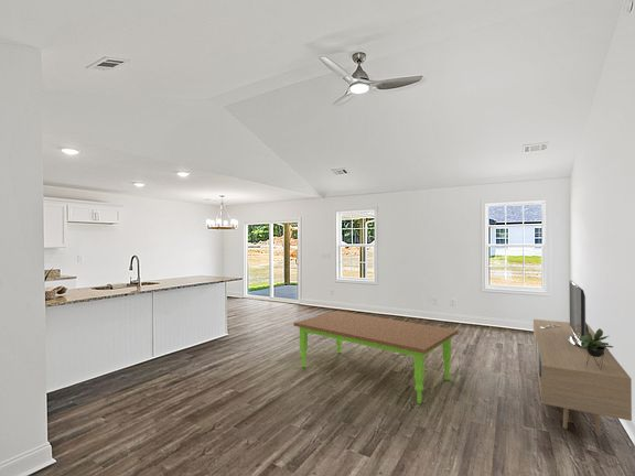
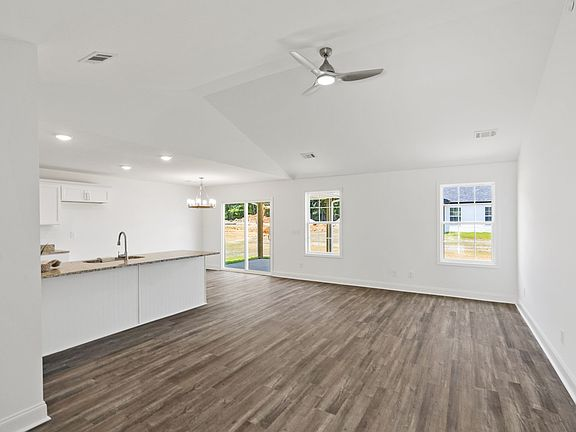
- dining table [292,310,459,404]
- media console [532,279,633,437]
